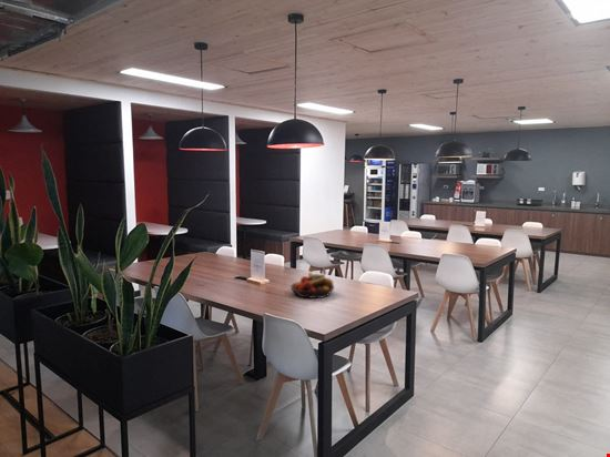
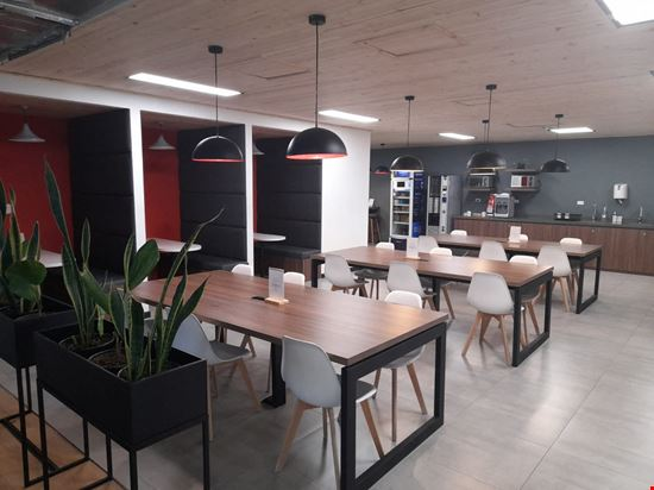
- fruit bowl [289,271,335,299]
